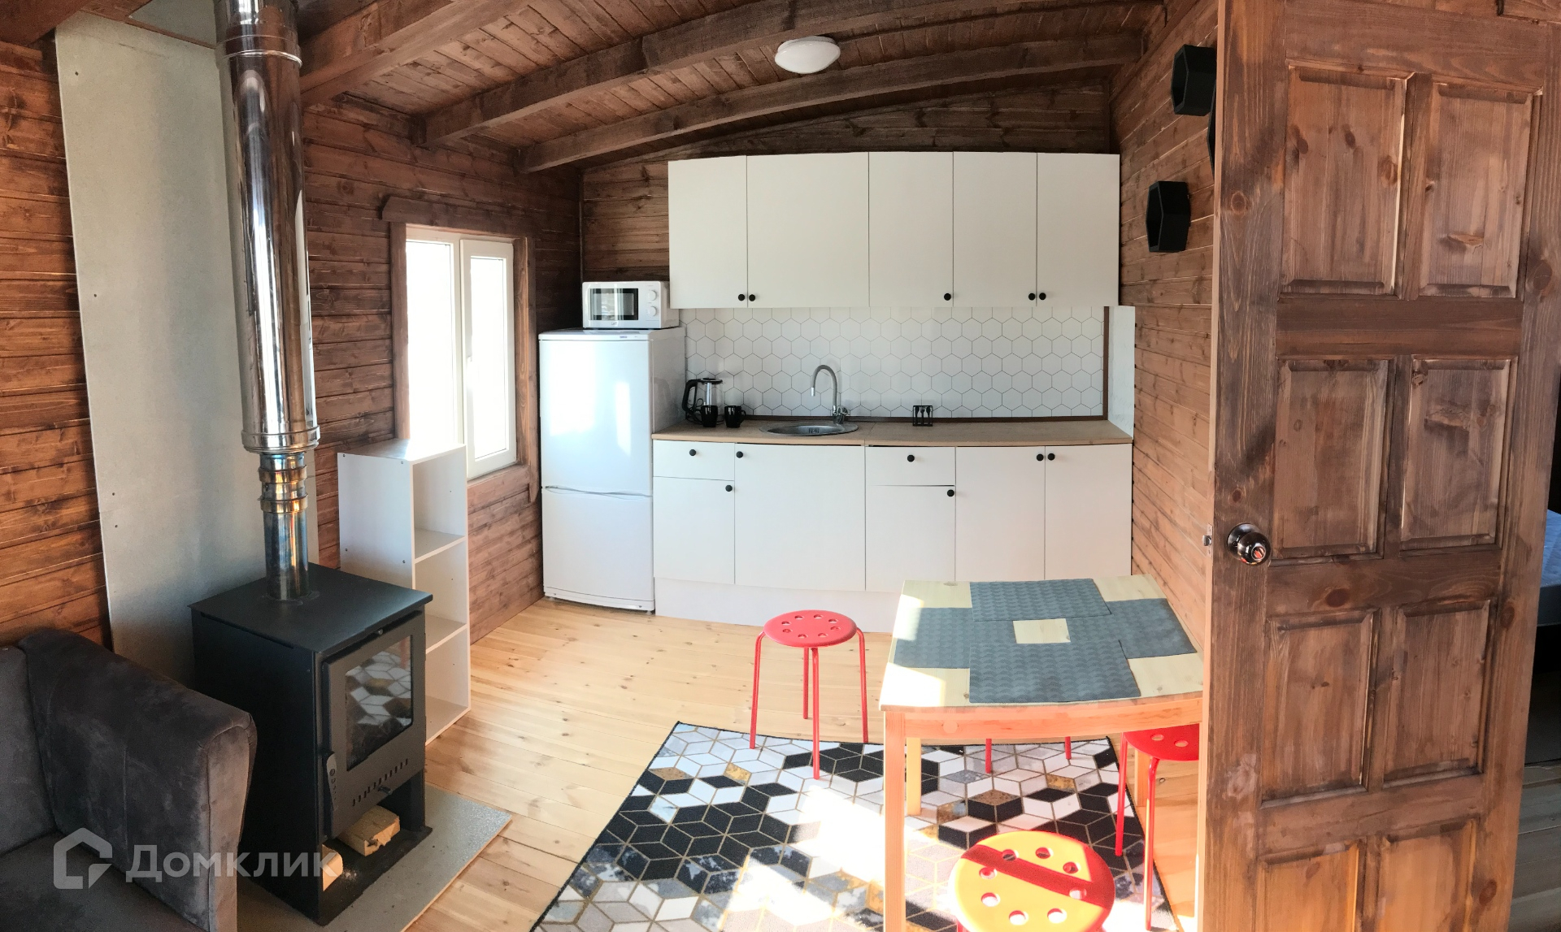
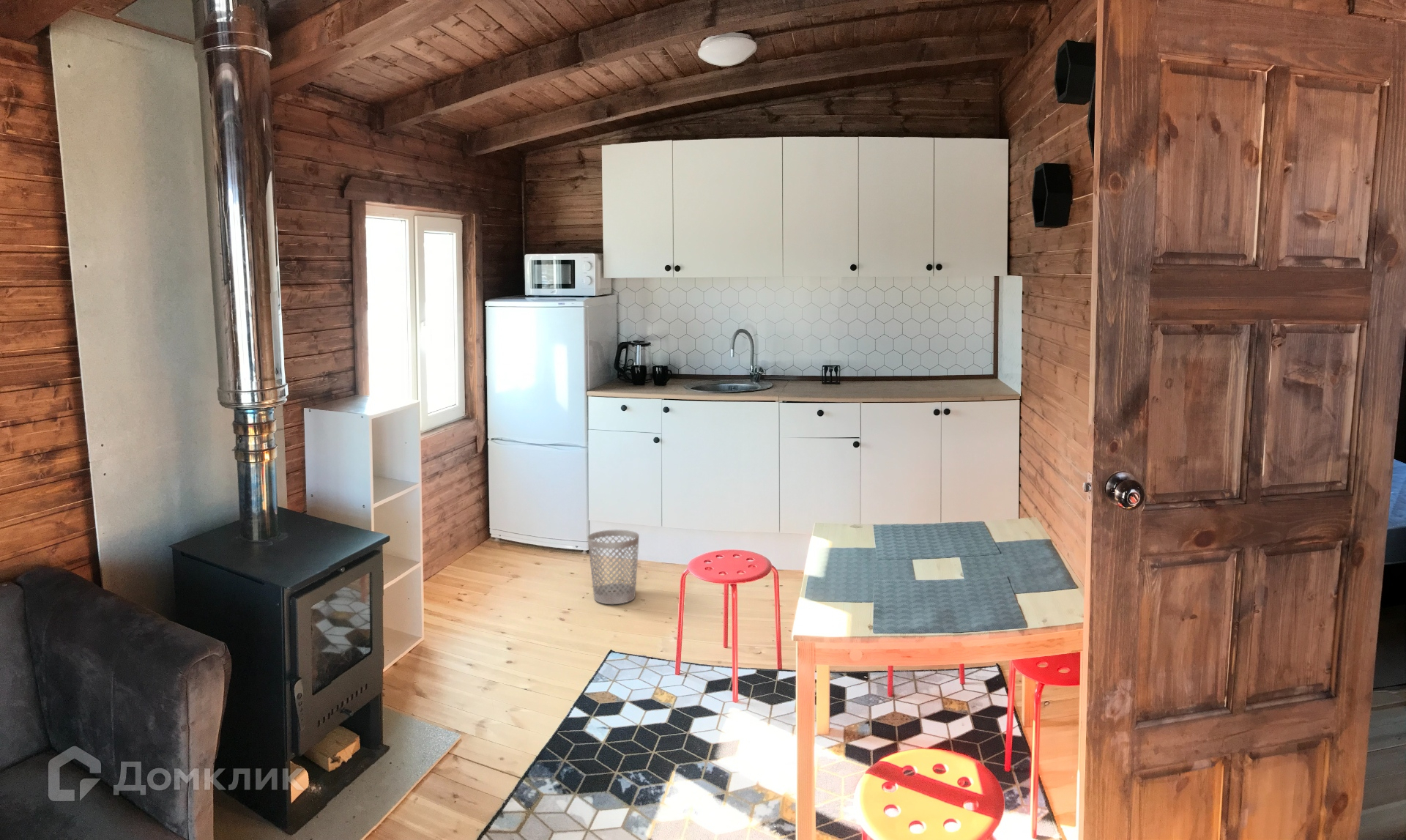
+ wastebasket [587,529,640,605]
